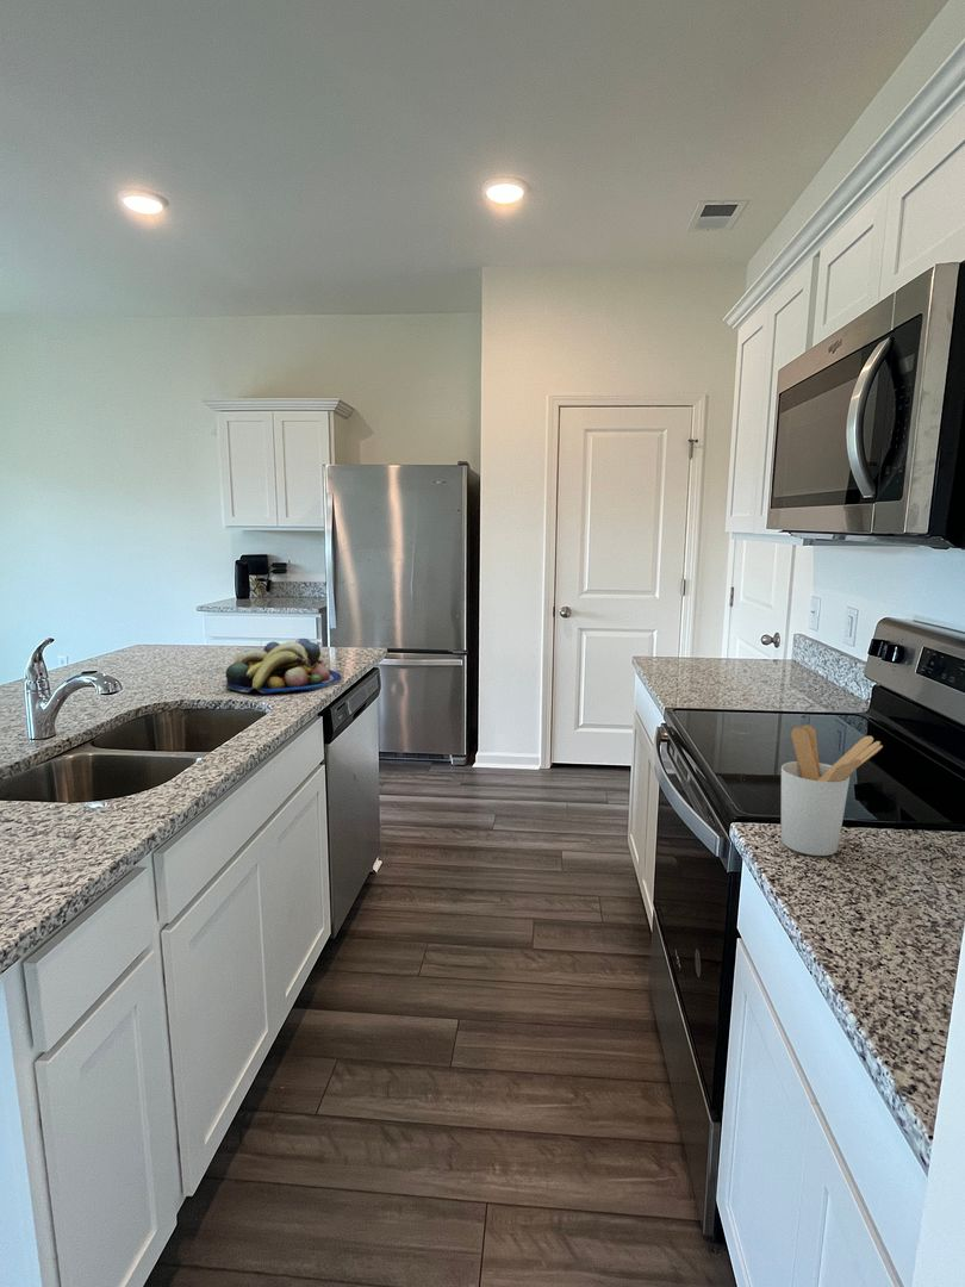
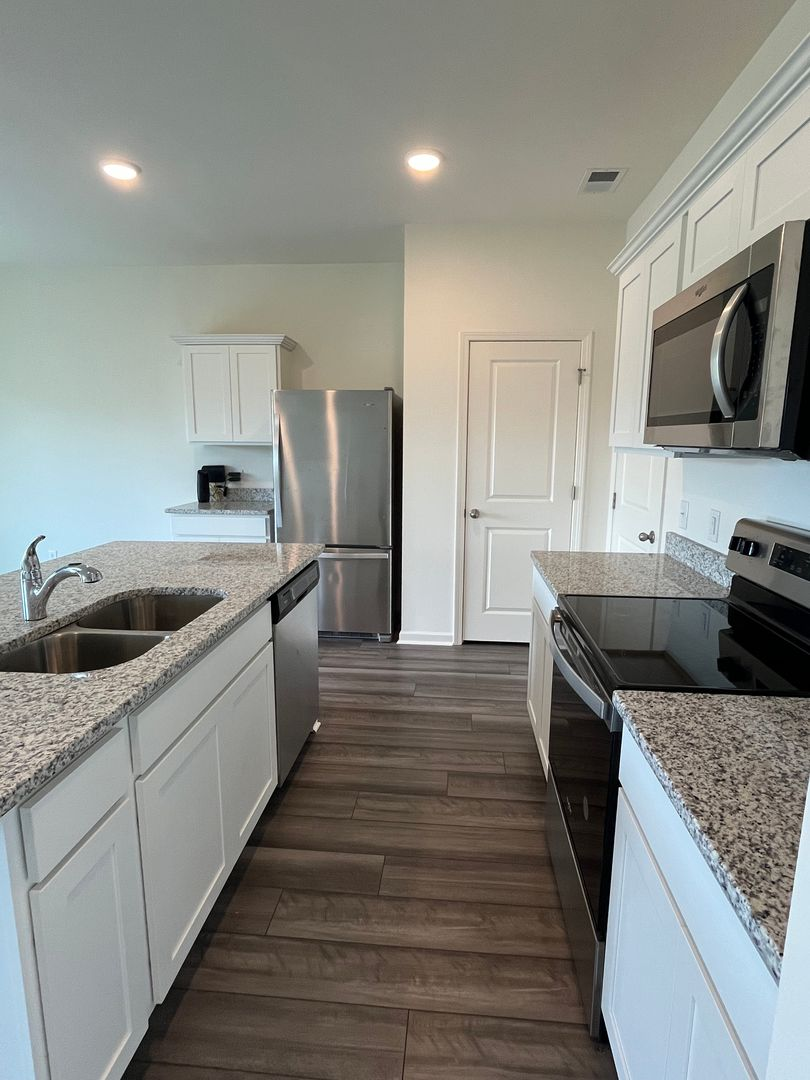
- utensil holder [780,723,884,857]
- fruit bowl [225,638,342,695]
